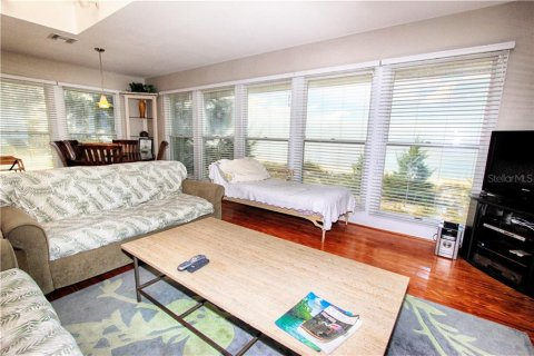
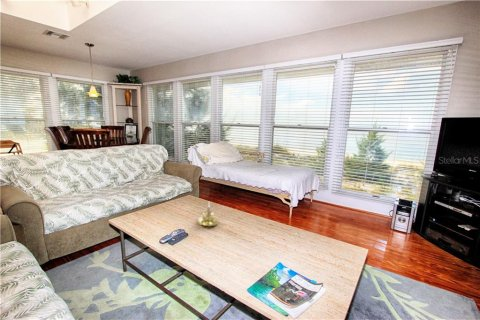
+ candle holder [198,202,220,228]
